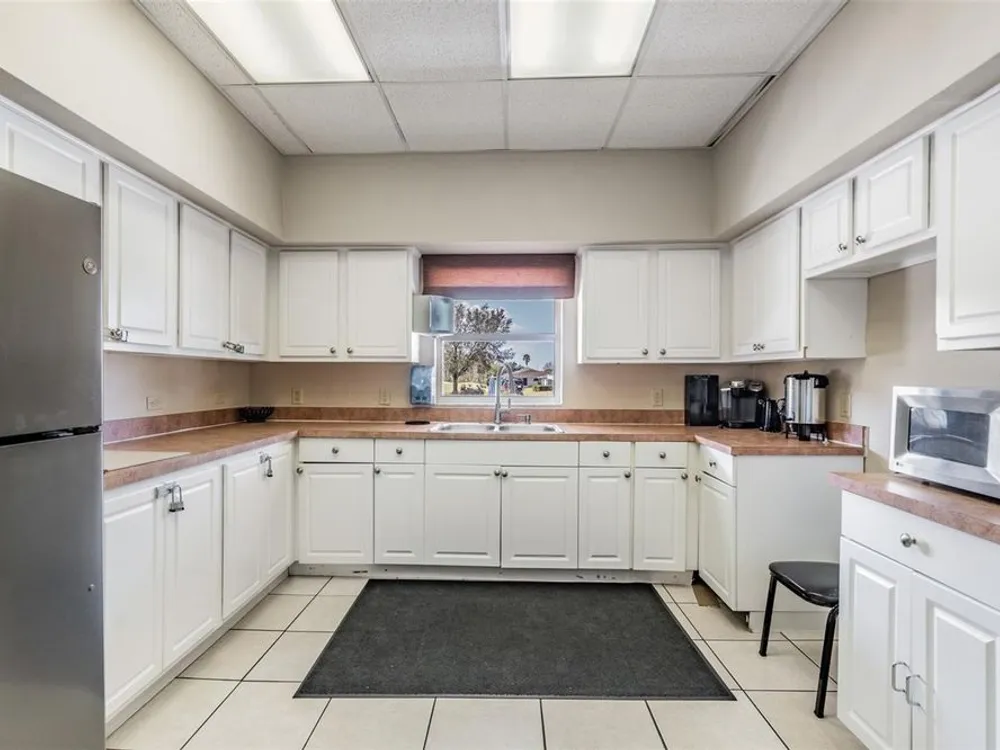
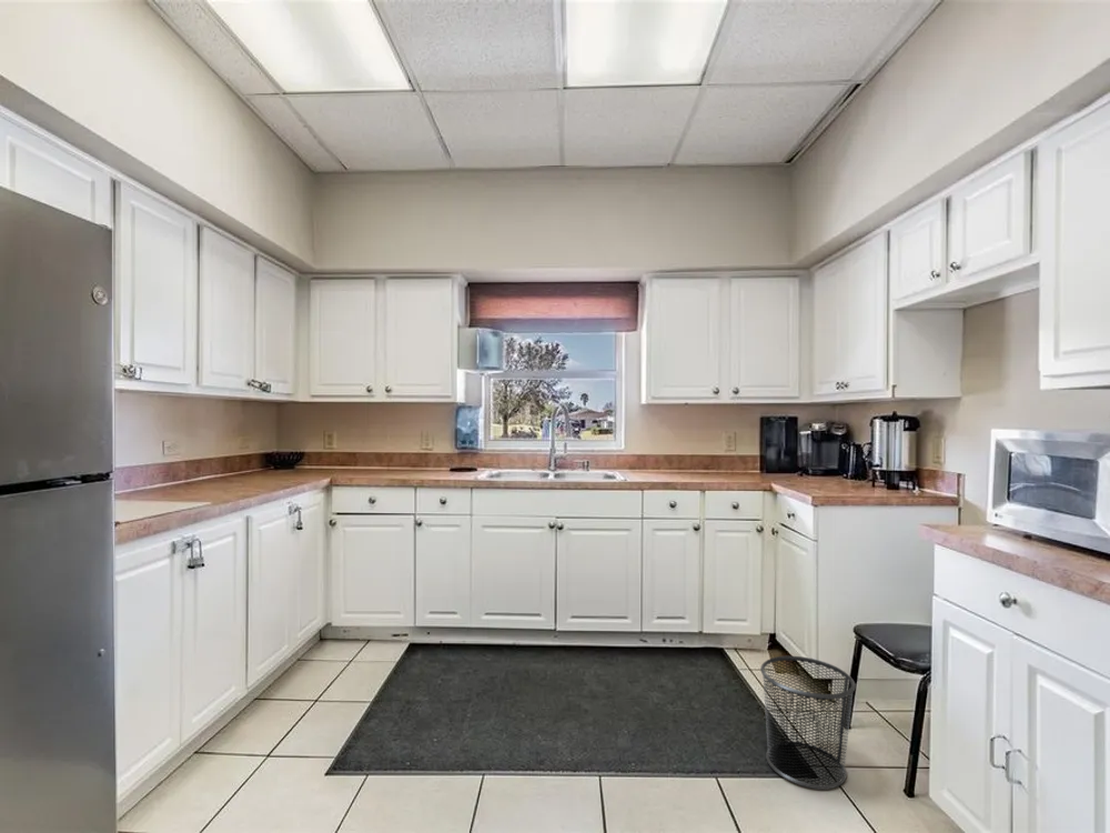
+ waste bin [759,655,857,790]
